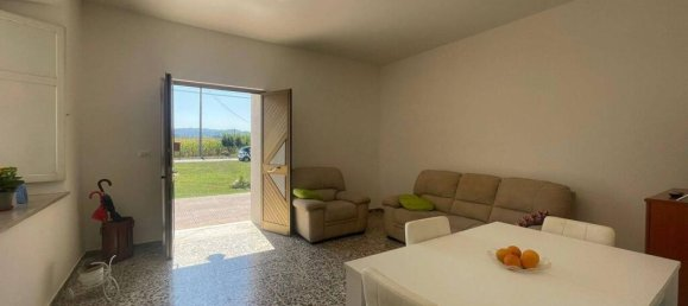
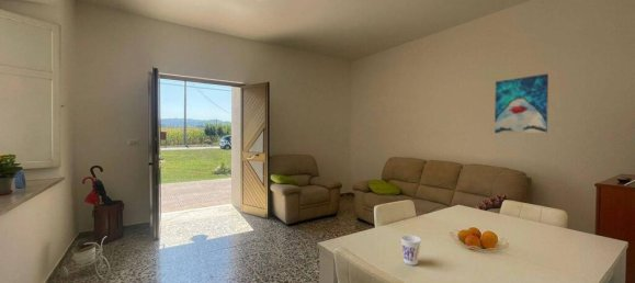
+ wall art [494,72,549,134]
+ cup [400,235,422,267]
